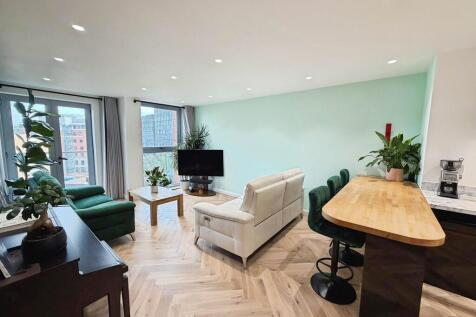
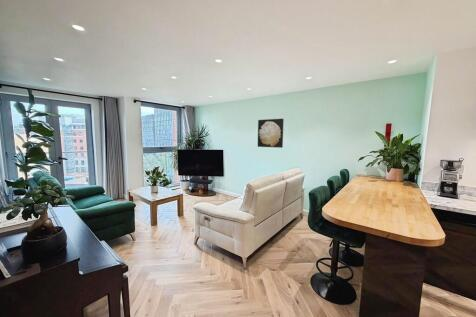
+ wall art [257,118,285,149]
